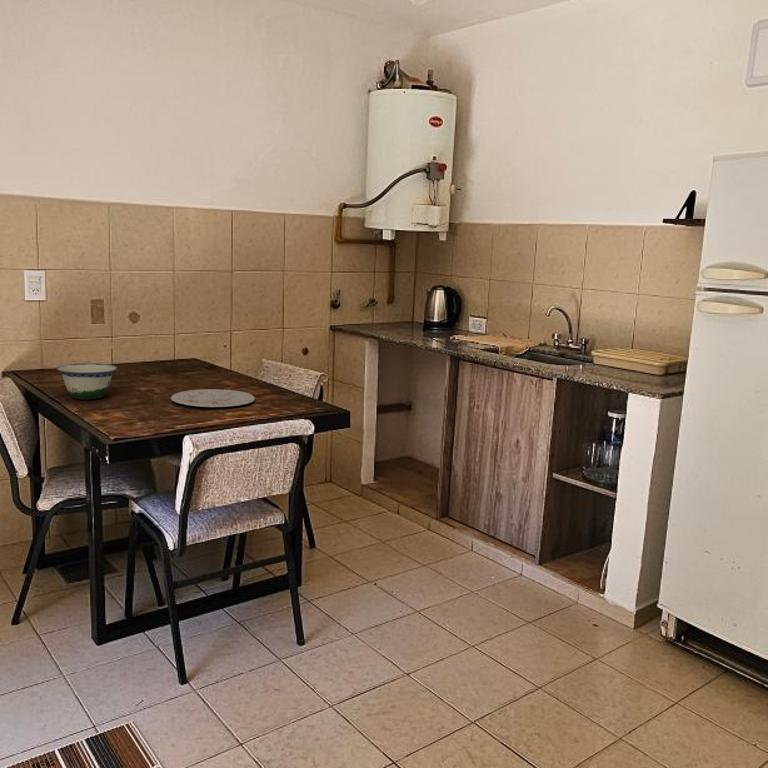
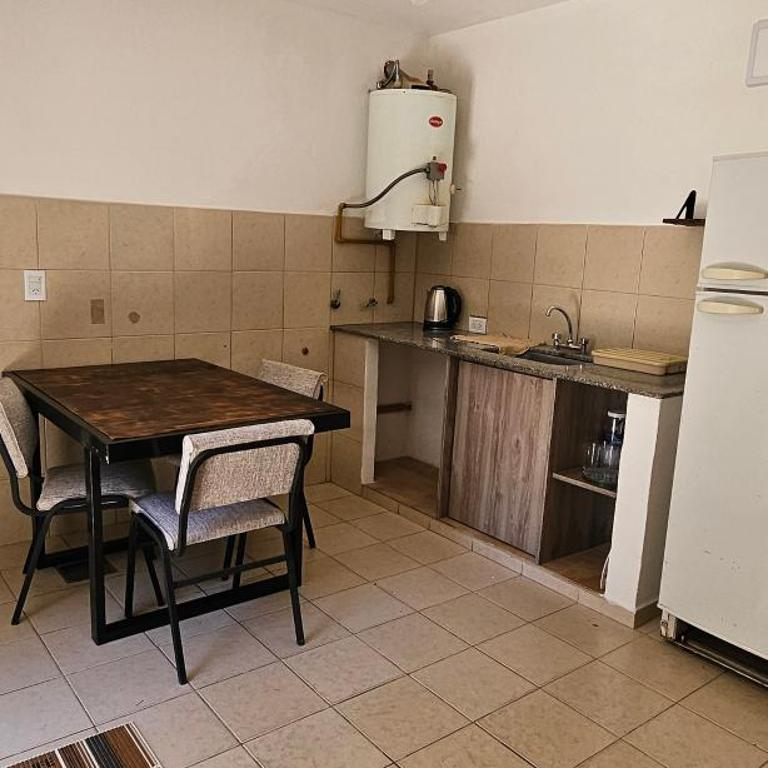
- bowl [56,362,118,400]
- plate [170,388,256,408]
